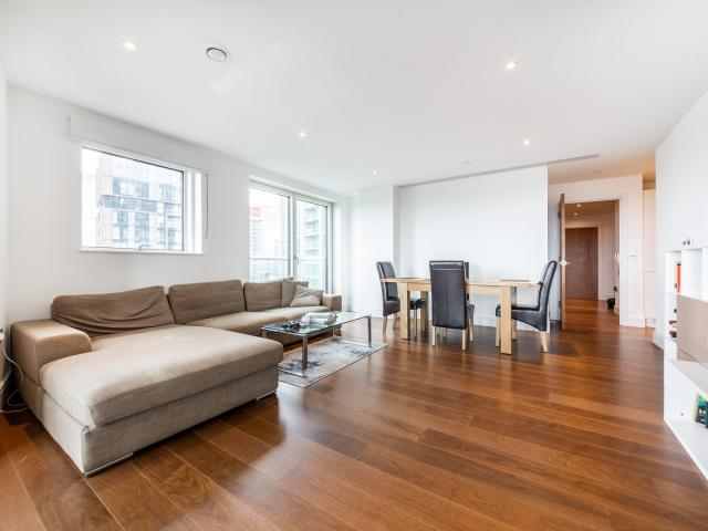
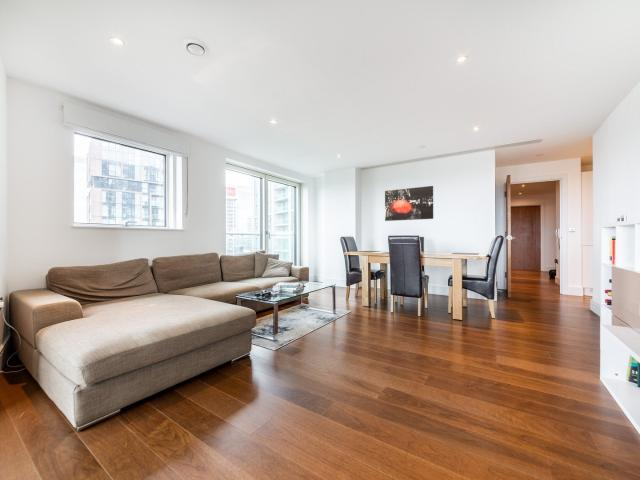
+ wall art [384,185,434,222]
